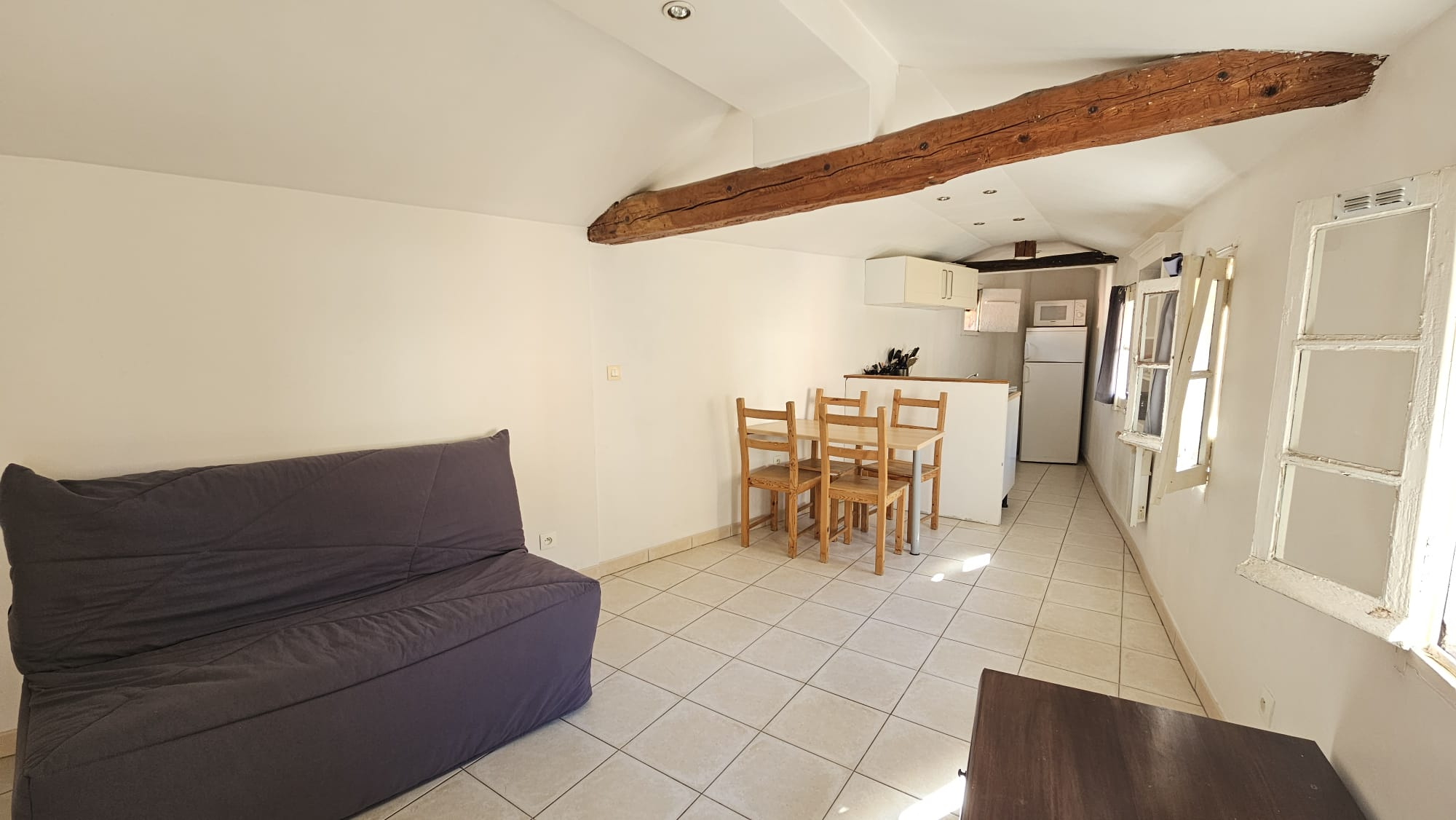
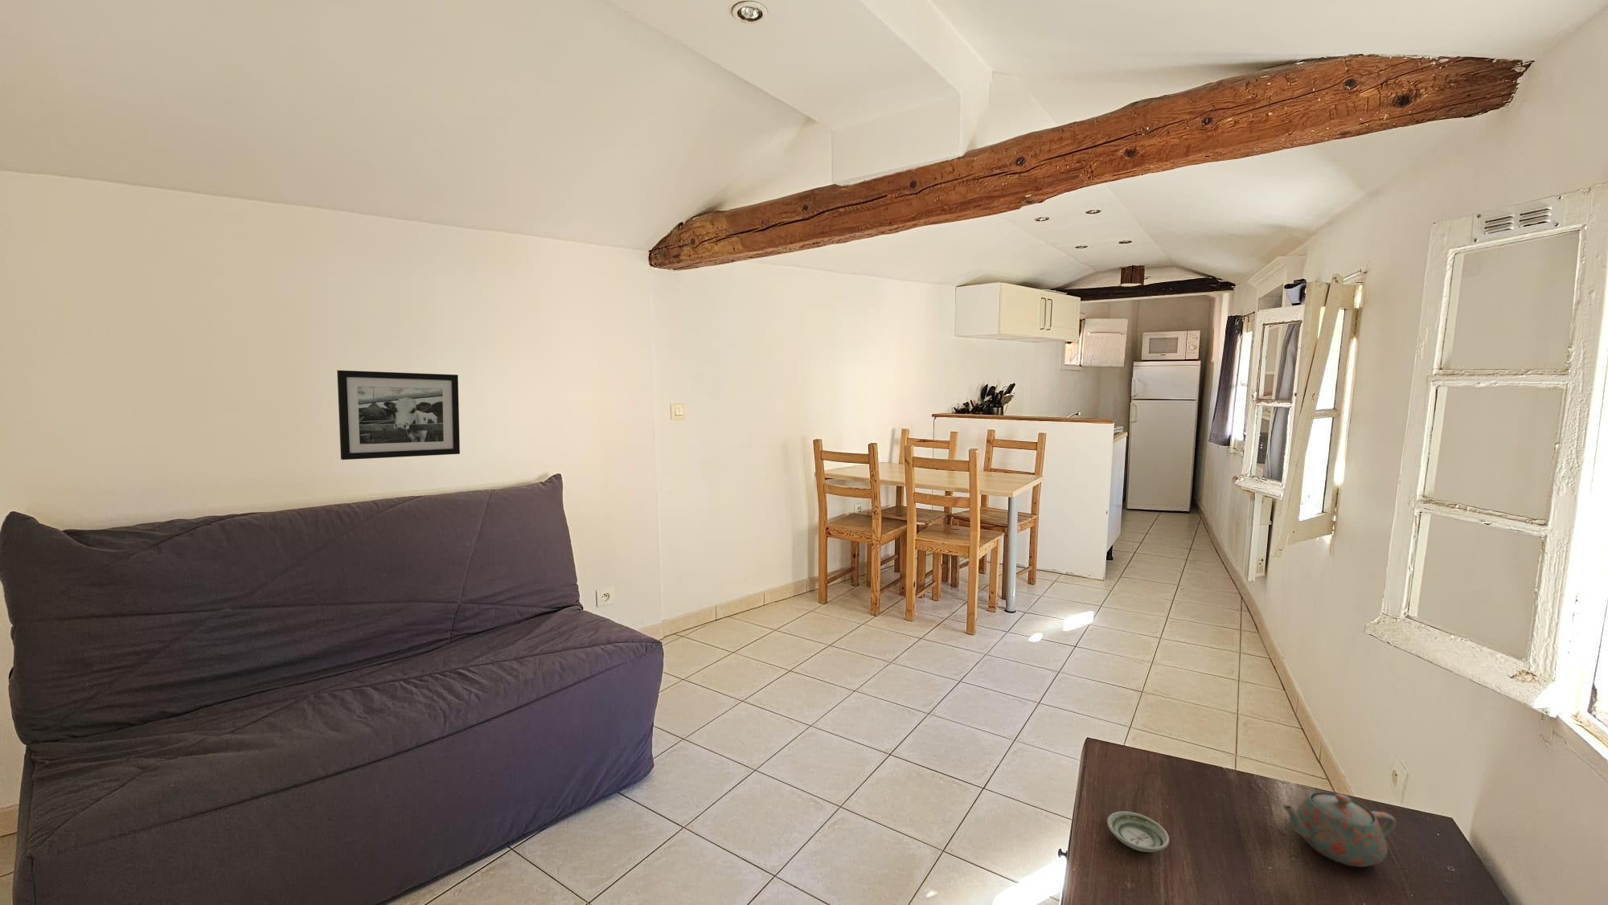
+ picture frame [336,370,461,460]
+ saucer [1107,810,1170,853]
+ teapot [1280,791,1397,869]
